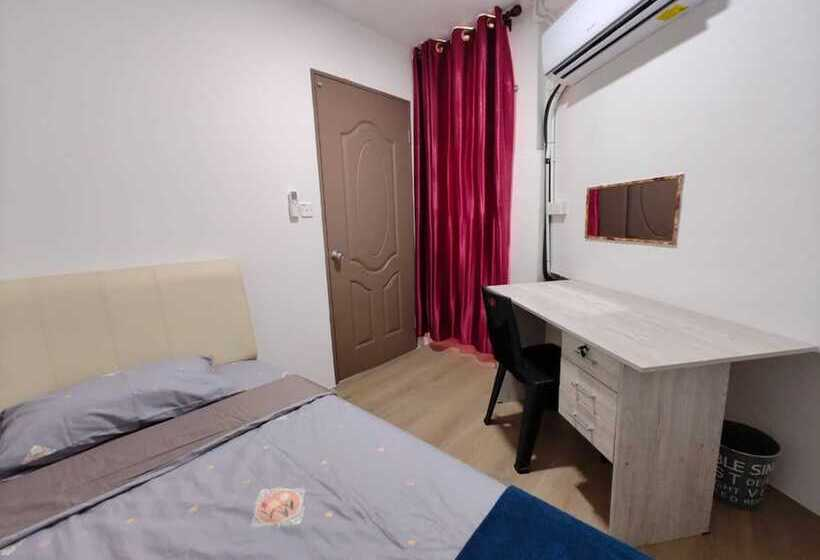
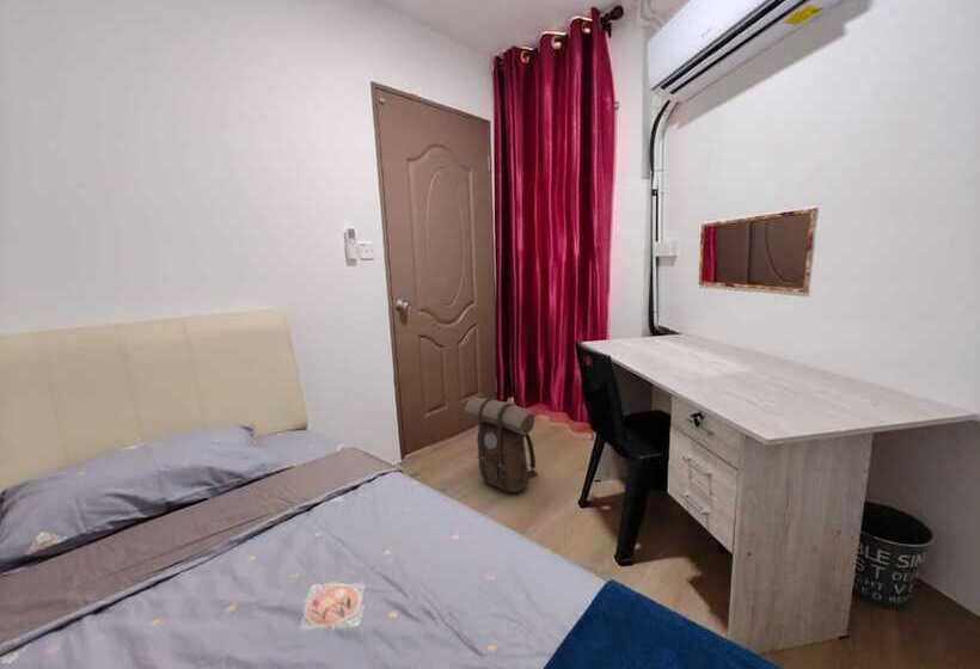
+ backpack [464,397,539,493]
